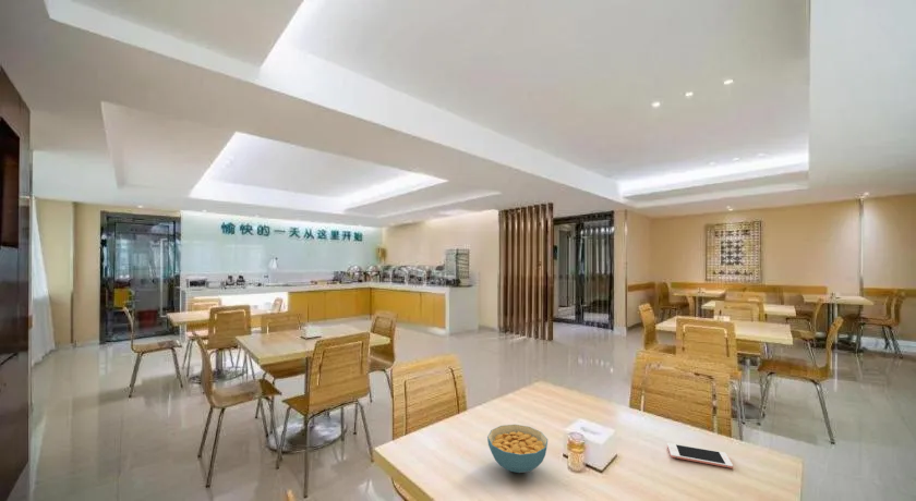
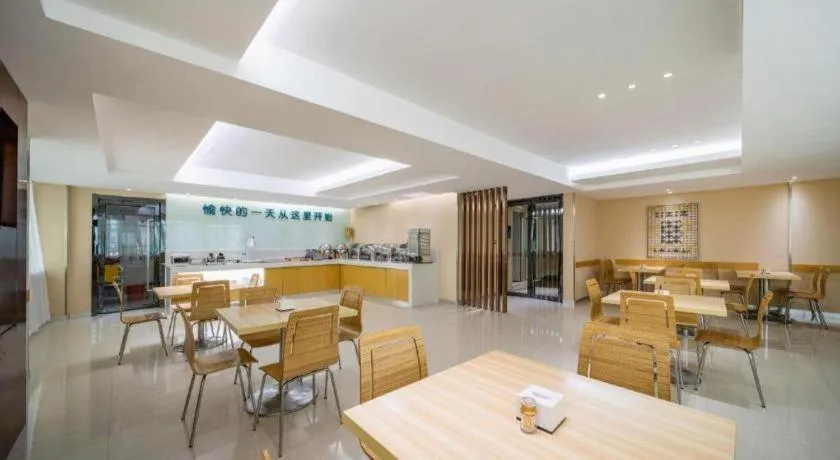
- cereal bowl [486,424,549,474]
- cell phone [666,442,734,469]
